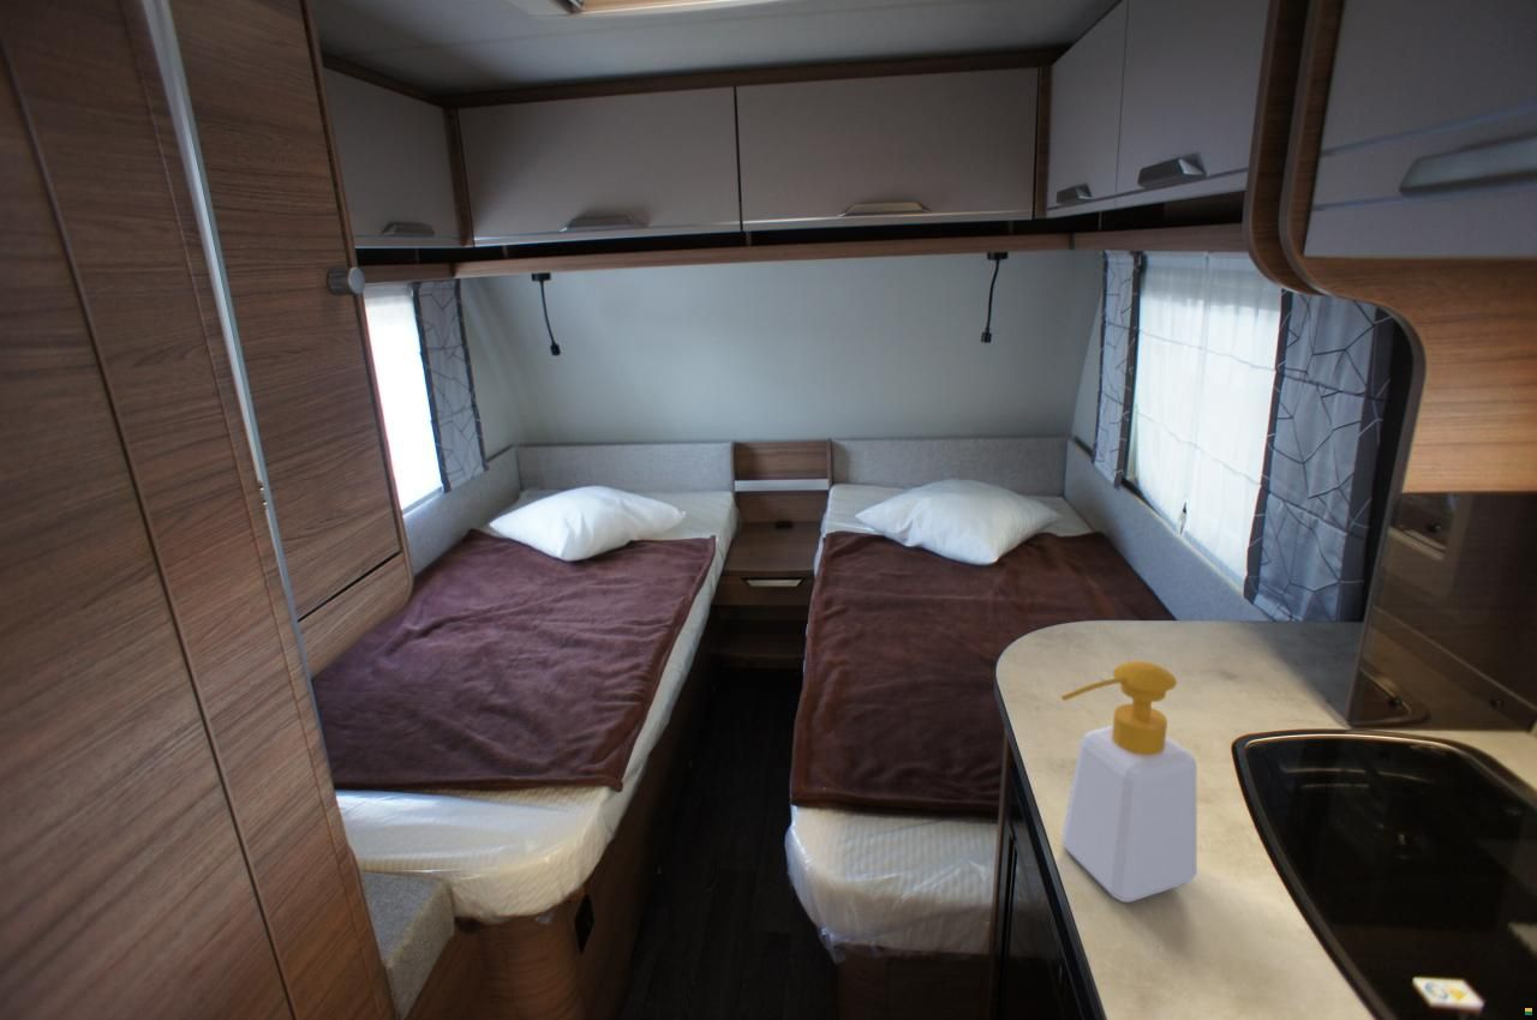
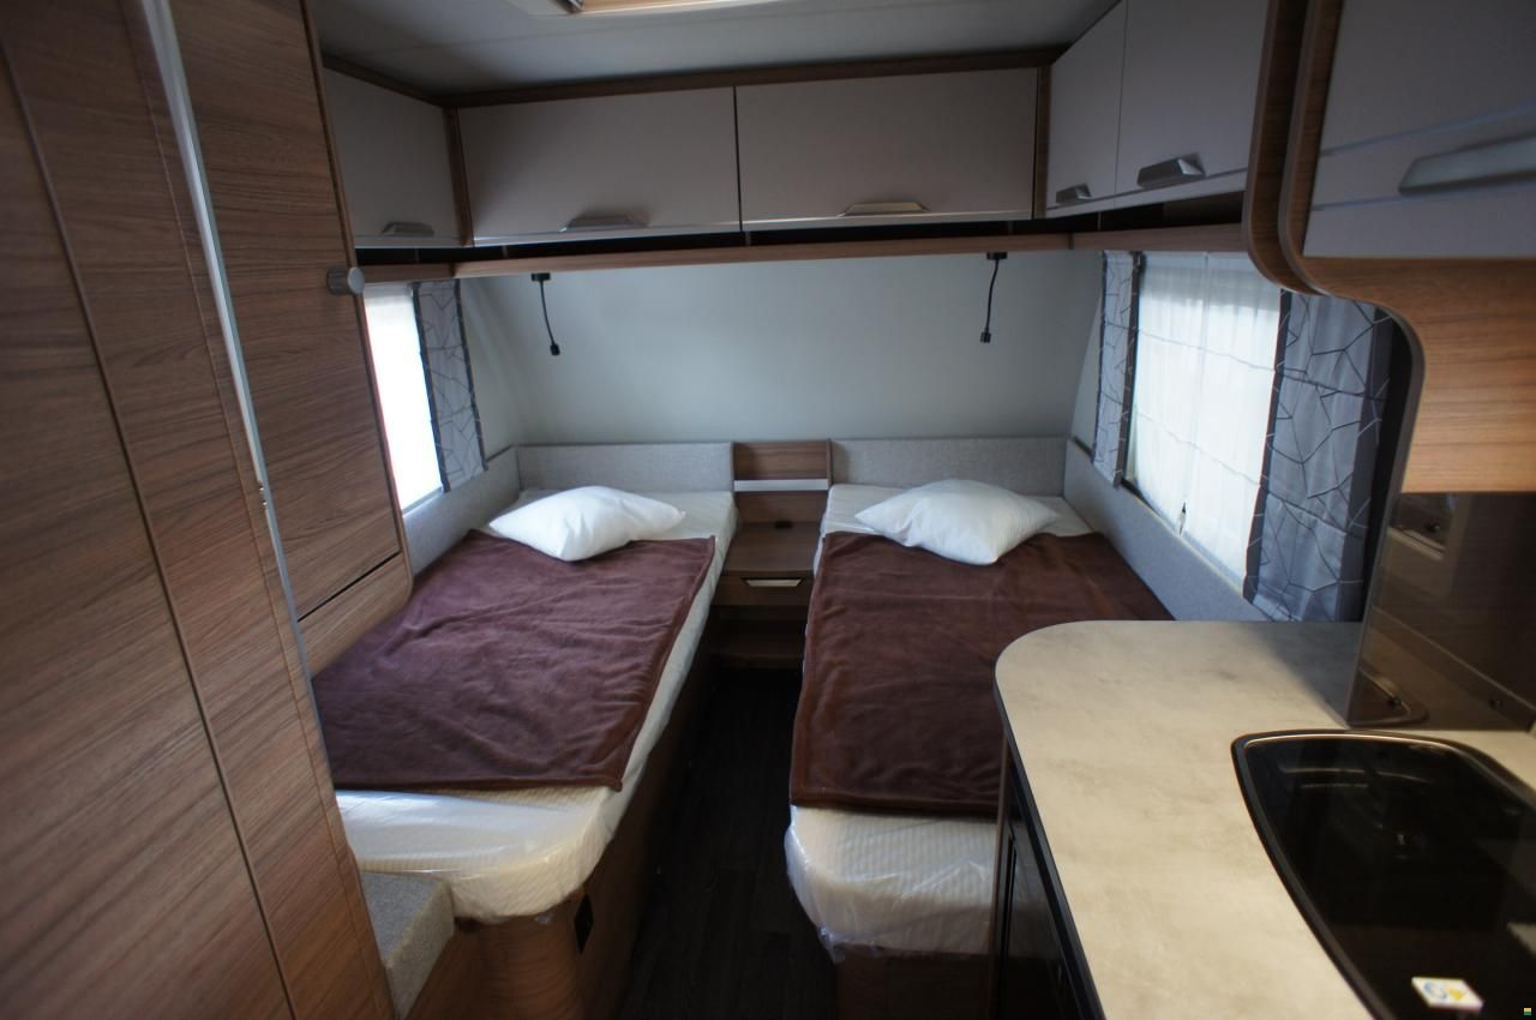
- soap bottle [1059,660,1198,904]
